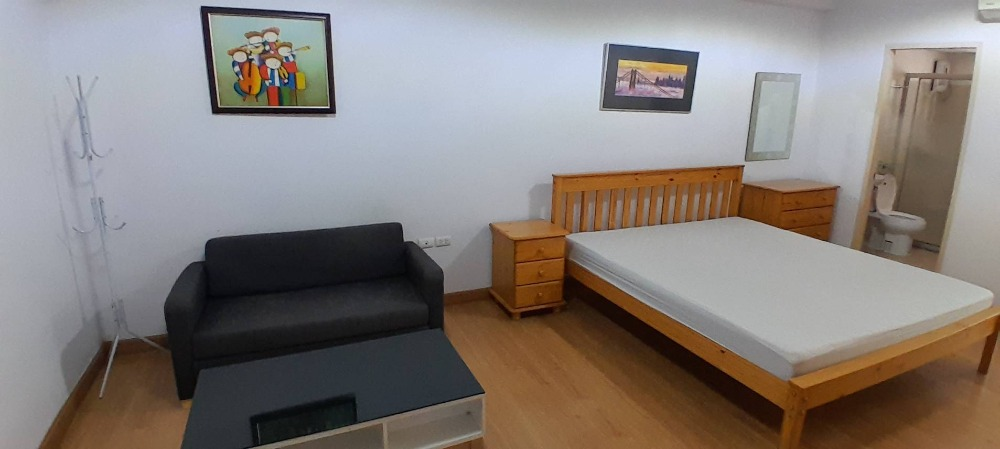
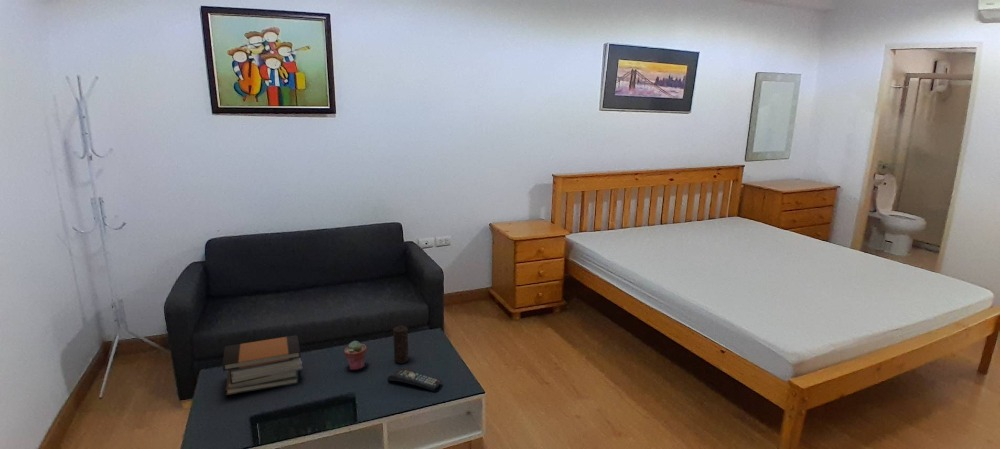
+ remote control [386,367,443,391]
+ candle [392,325,410,364]
+ book stack [222,334,304,396]
+ potted succulent [343,340,368,371]
